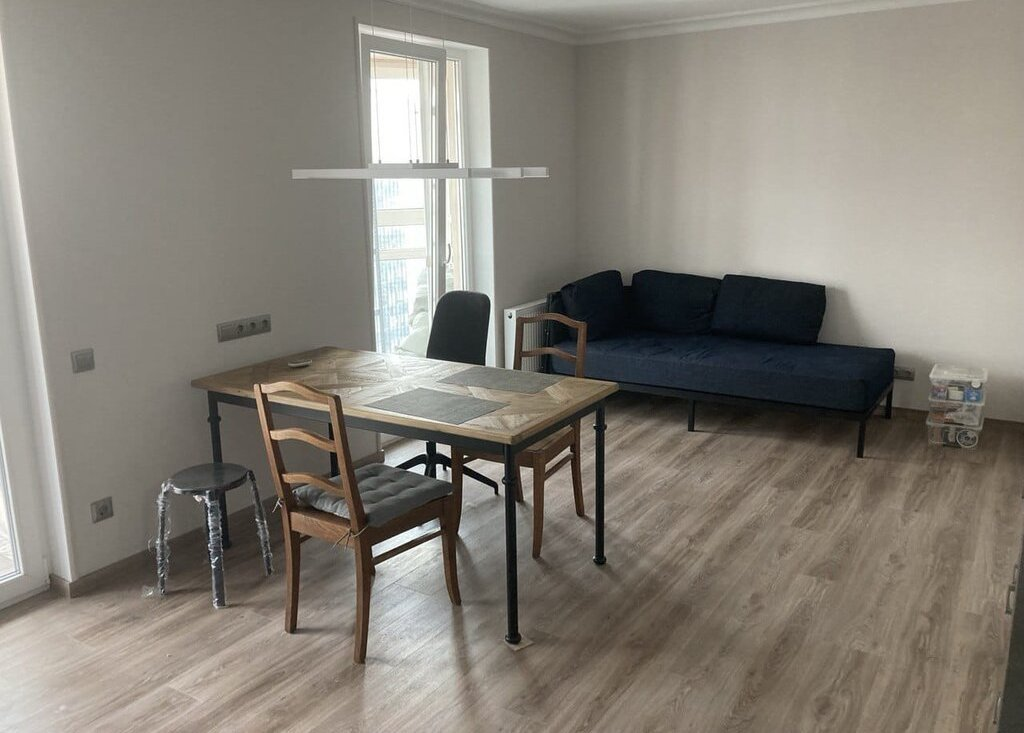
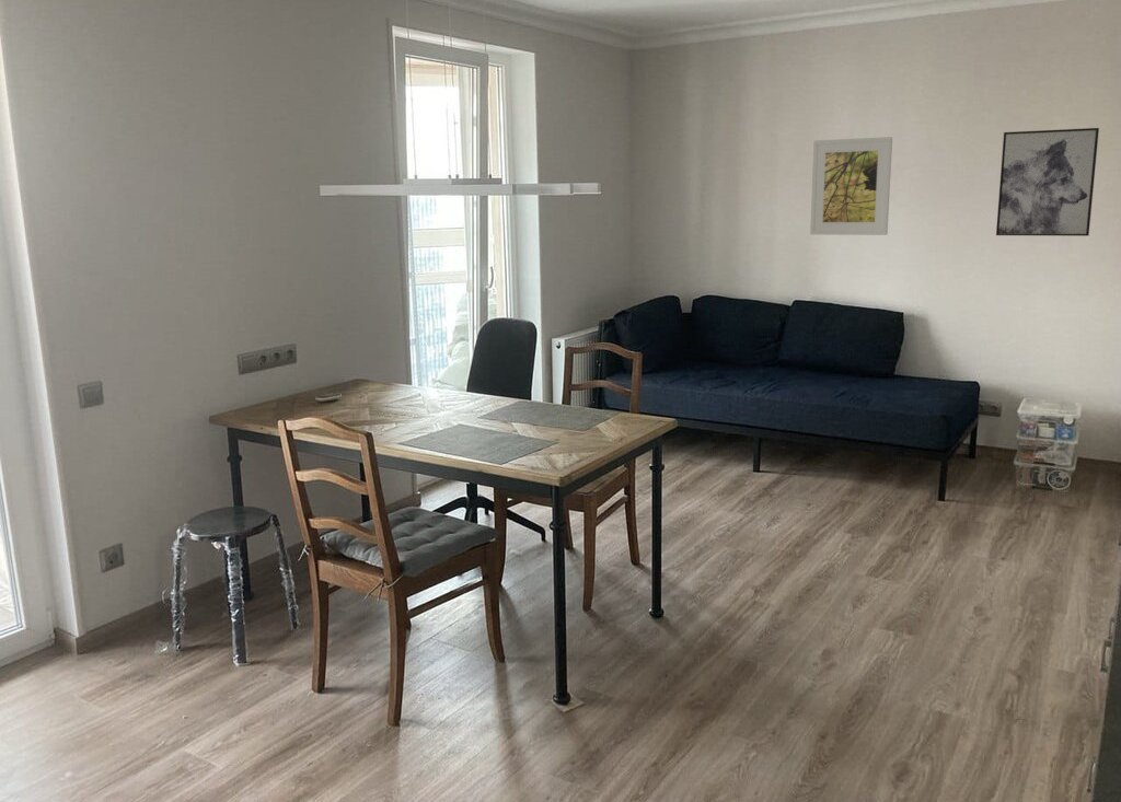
+ wall art [995,127,1100,237]
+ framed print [809,136,893,236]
